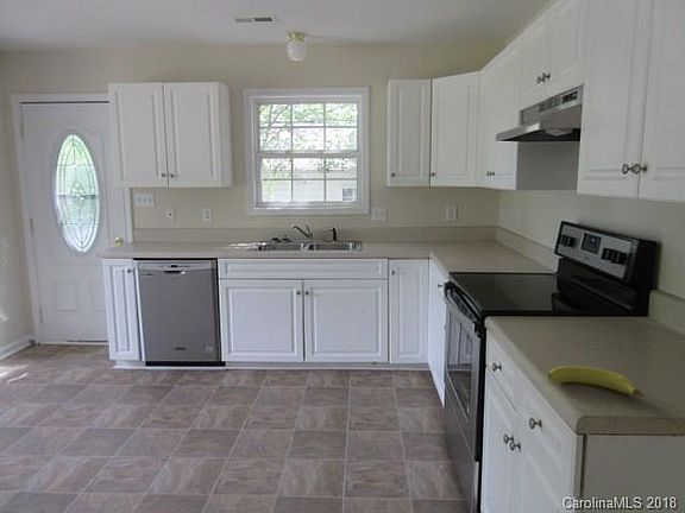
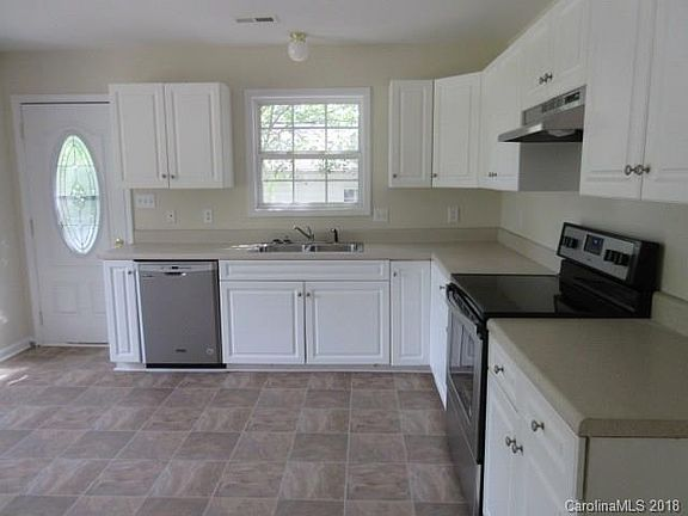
- fruit [547,365,646,399]
